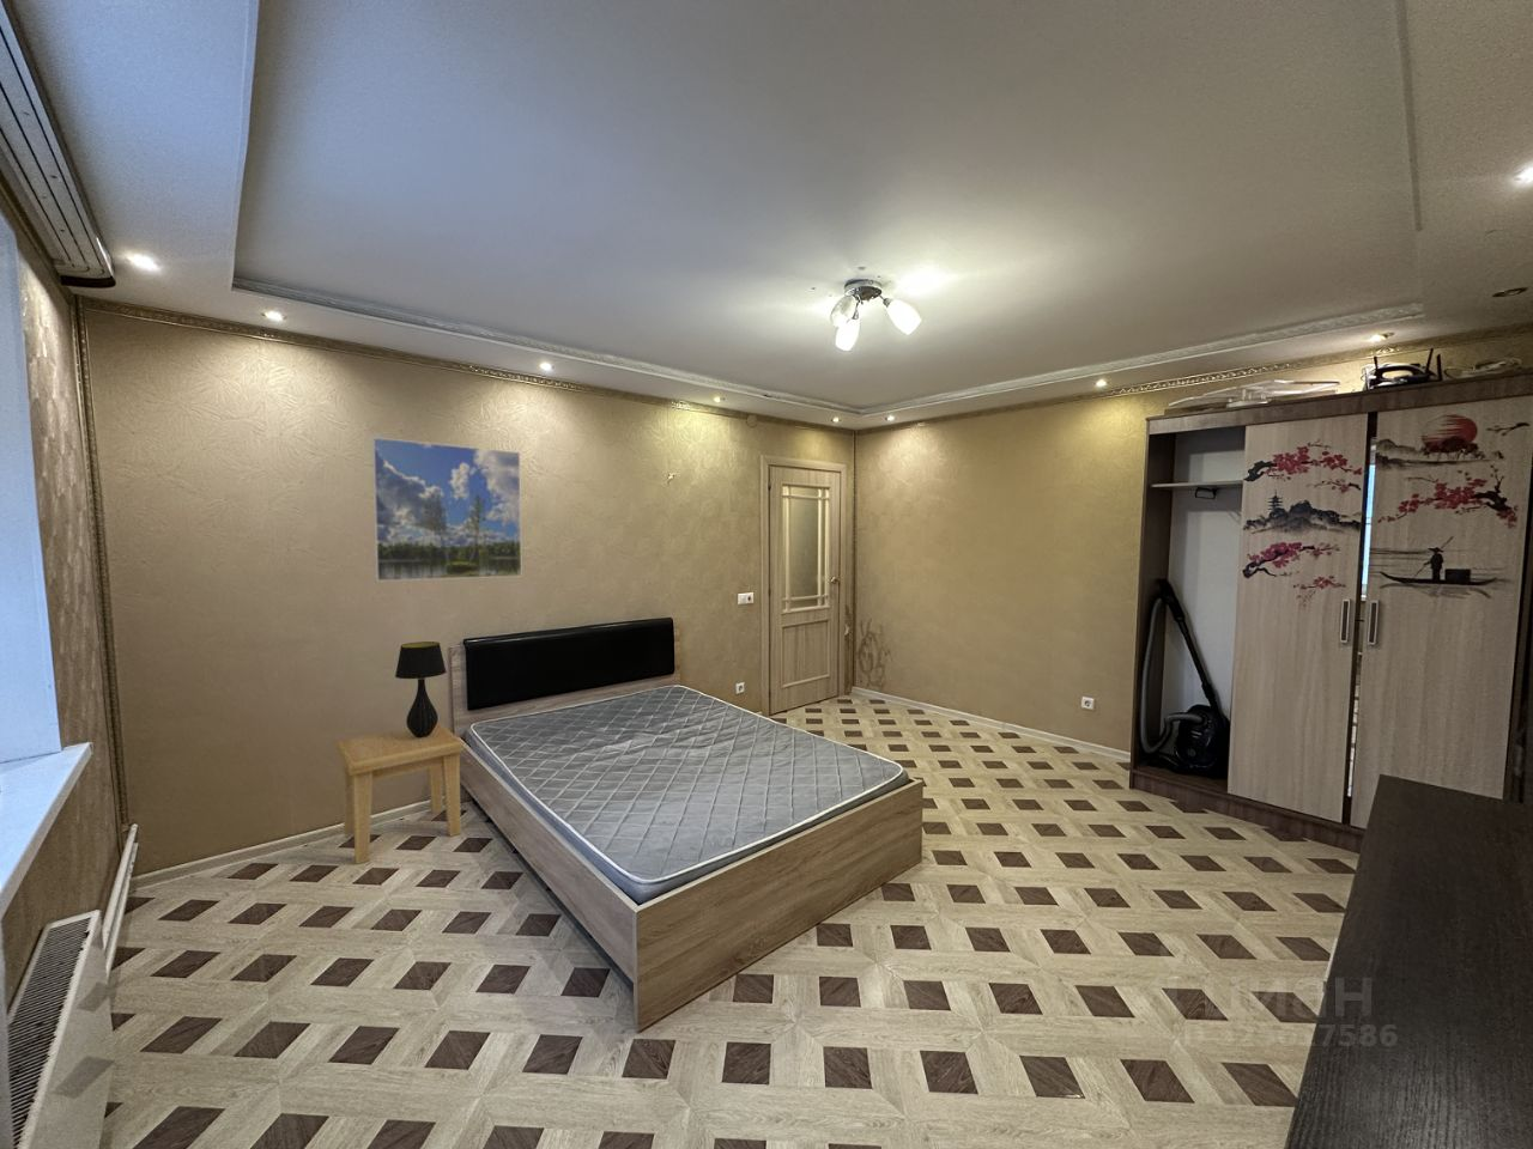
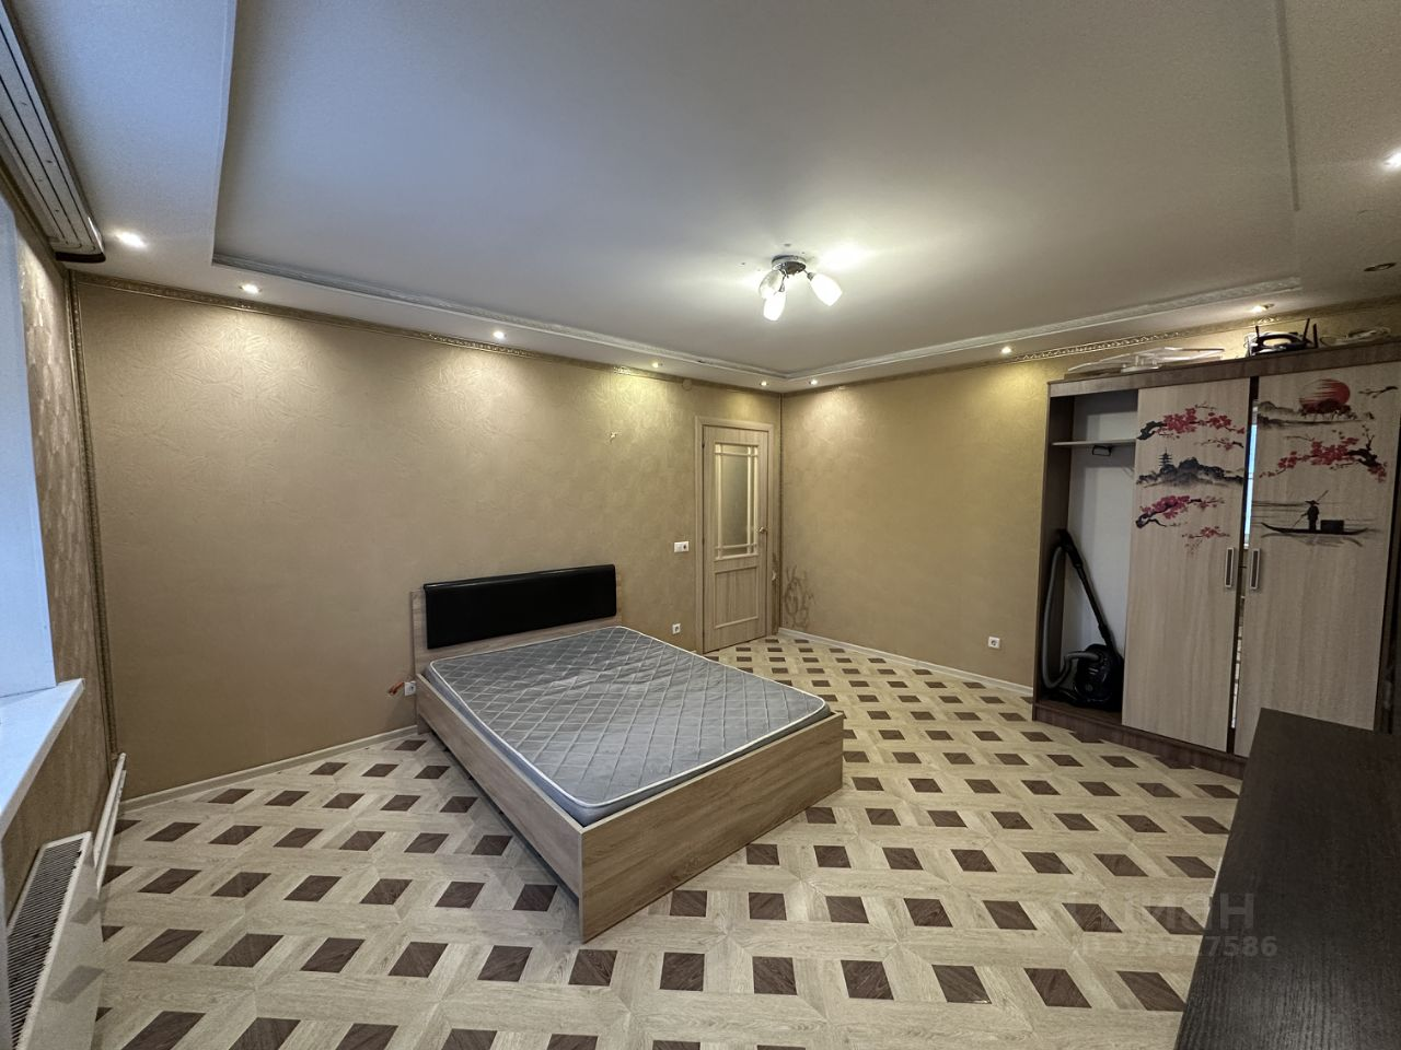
- table lamp [394,641,448,739]
- side table [336,722,465,865]
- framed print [372,436,524,582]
